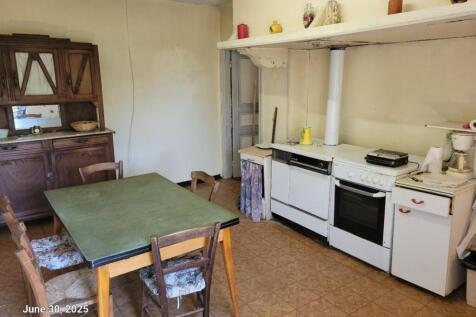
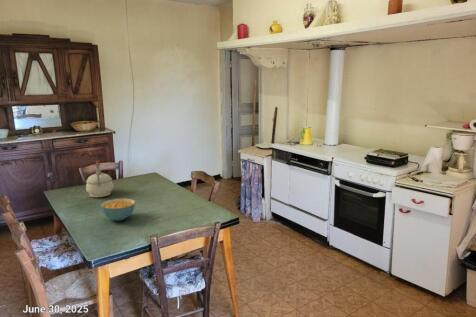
+ cereal bowl [100,197,136,222]
+ kettle [85,158,114,198]
